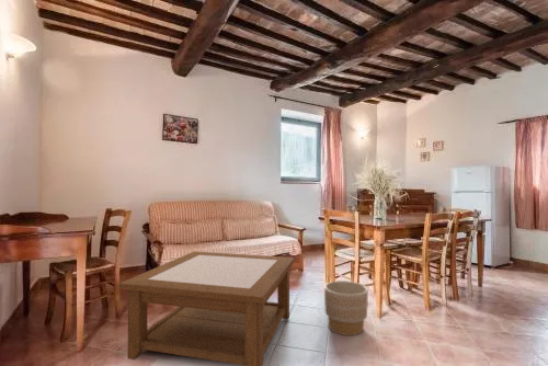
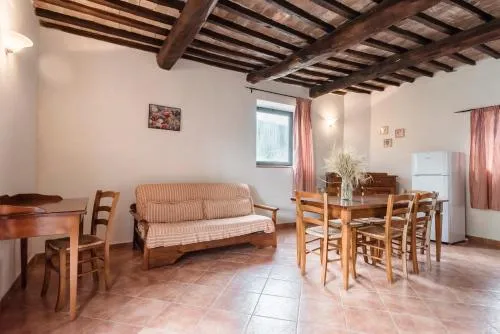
- coffee table [117,250,296,366]
- planter [323,279,369,336]
